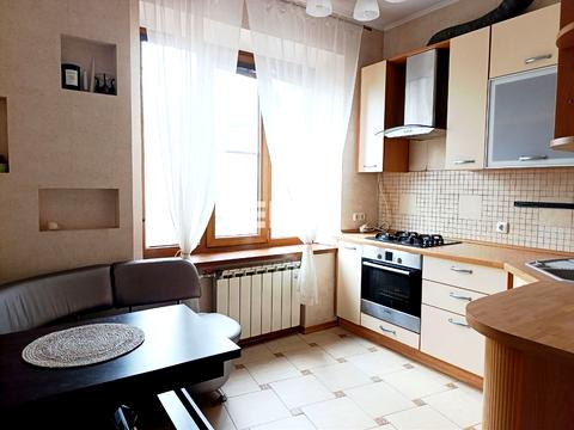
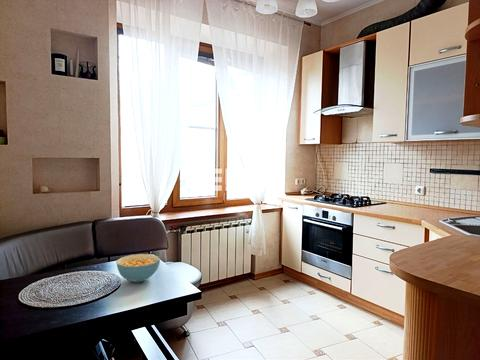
+ cereal bowl [115,253,161,283]
